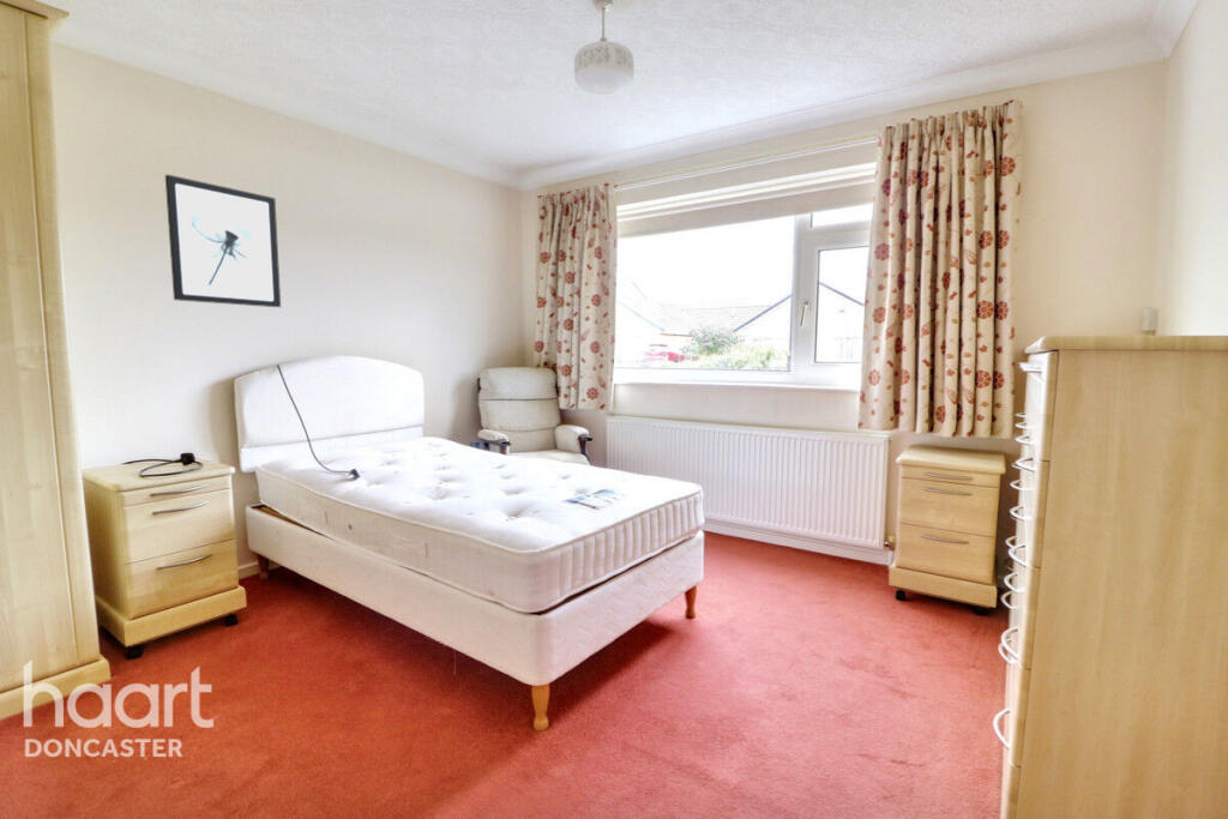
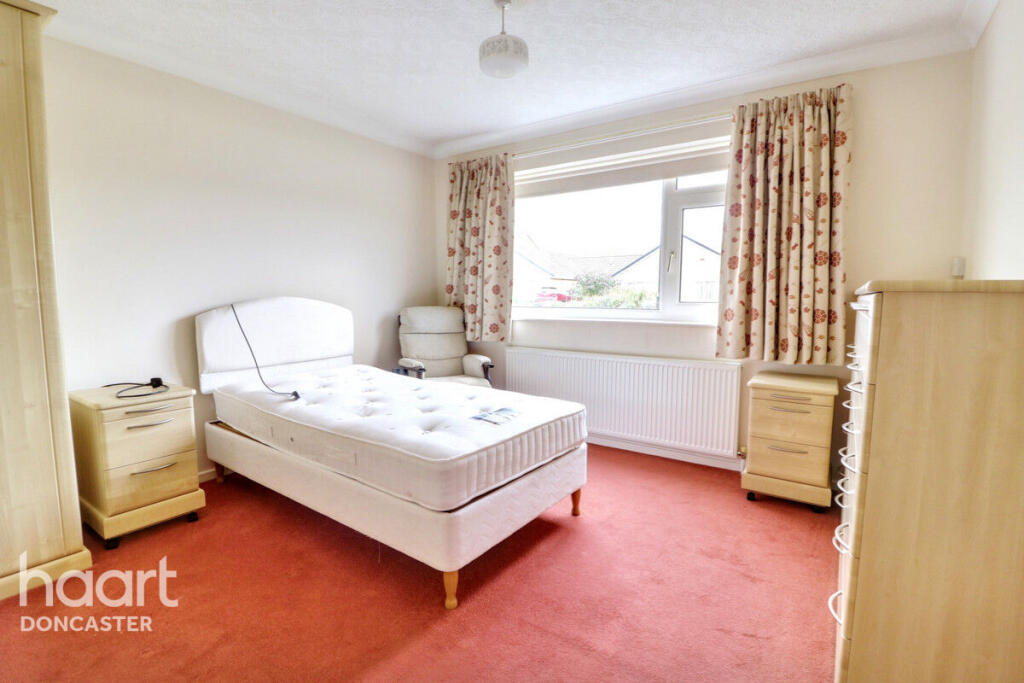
- wall art [164,173,282,308]
